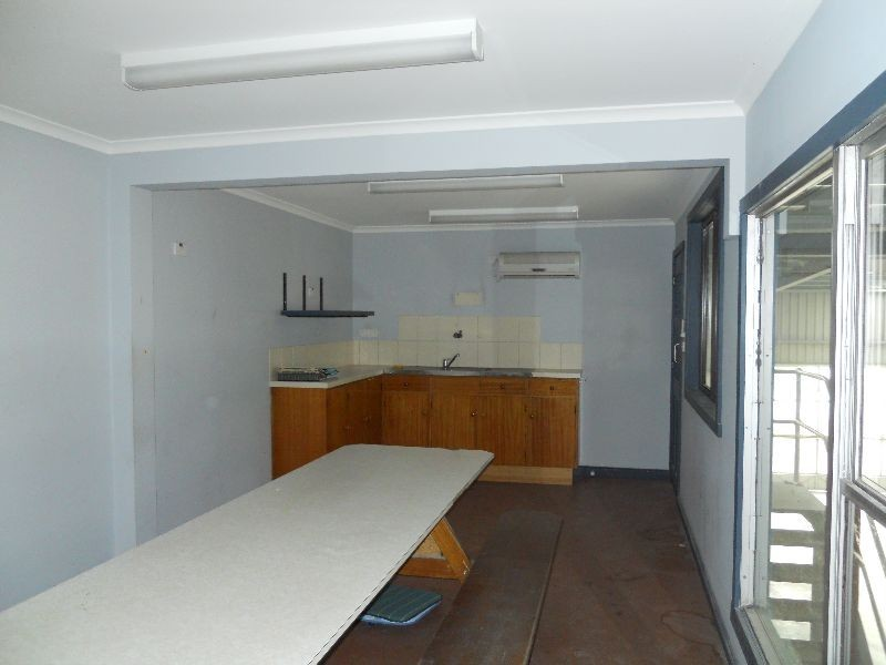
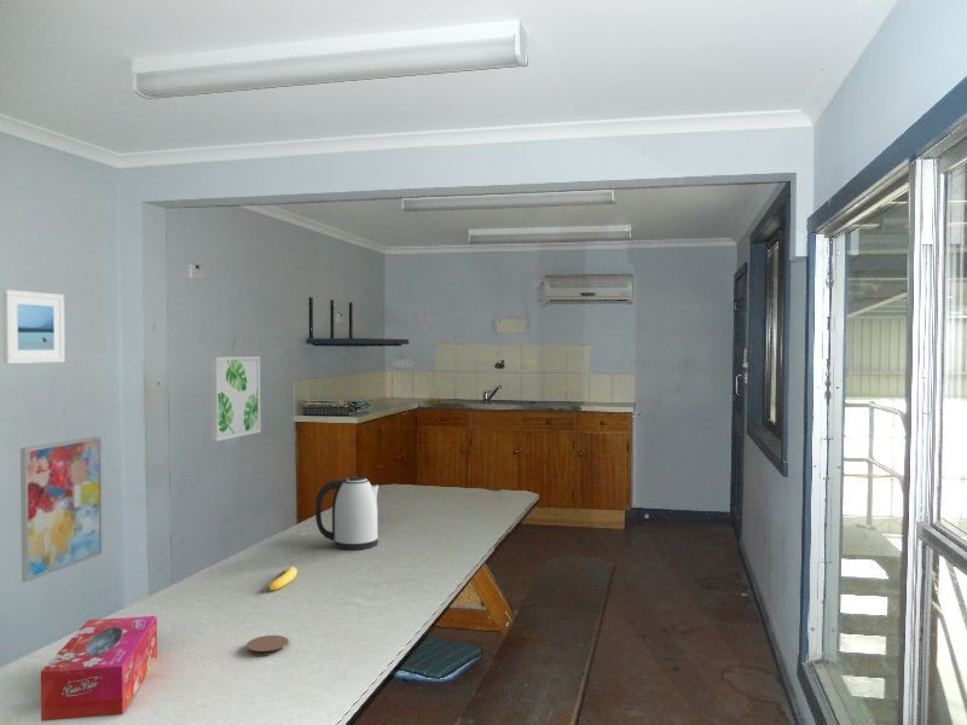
+ banana [266,566,299,592]
+ coaster [245,634,290,657]
+ tissue box [40,615,158,723]
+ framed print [1,289,66,365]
+ kettle [314,475,380,551]
+ wall art [210,355,261,442]
+ wall art [19,435,104,584]
